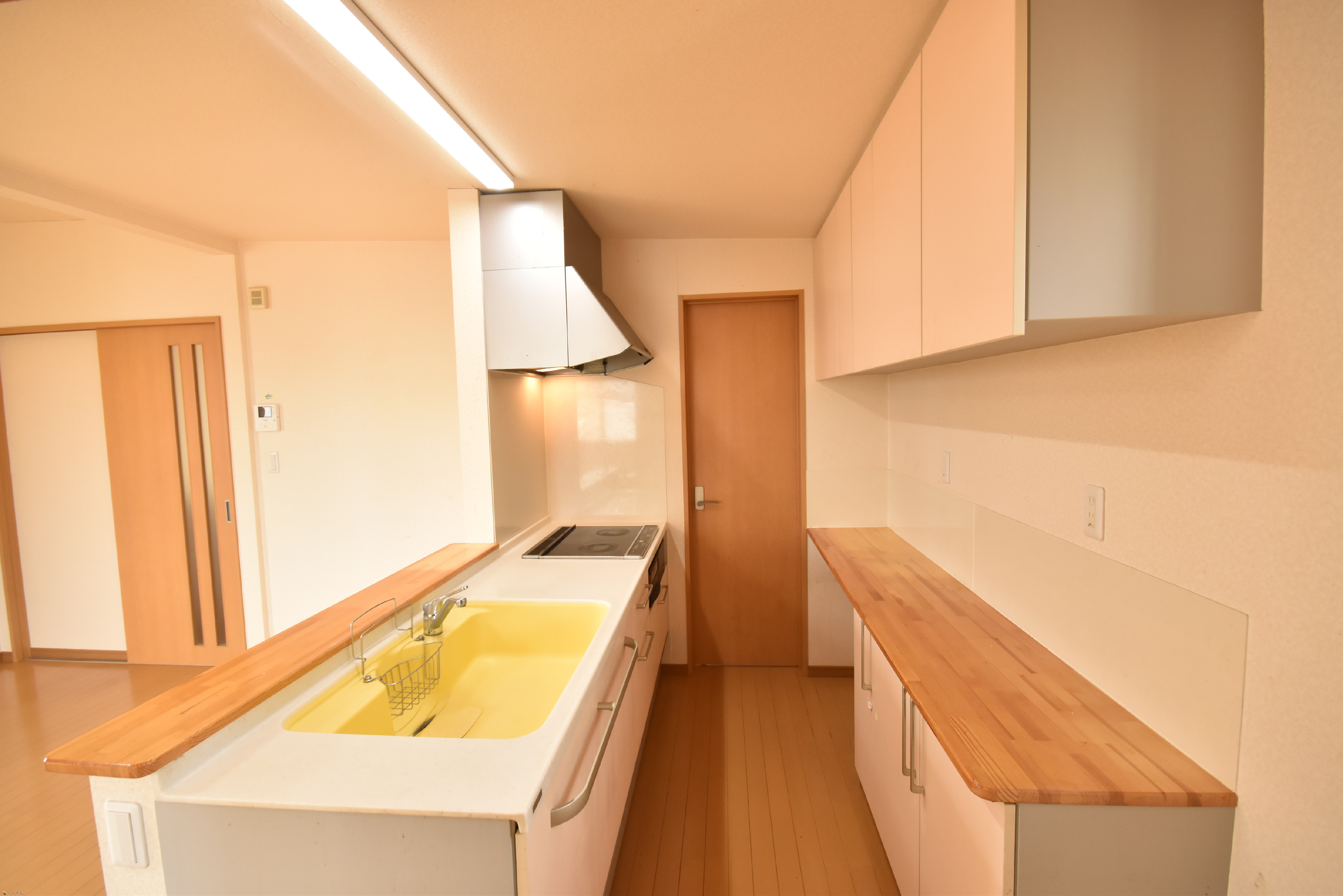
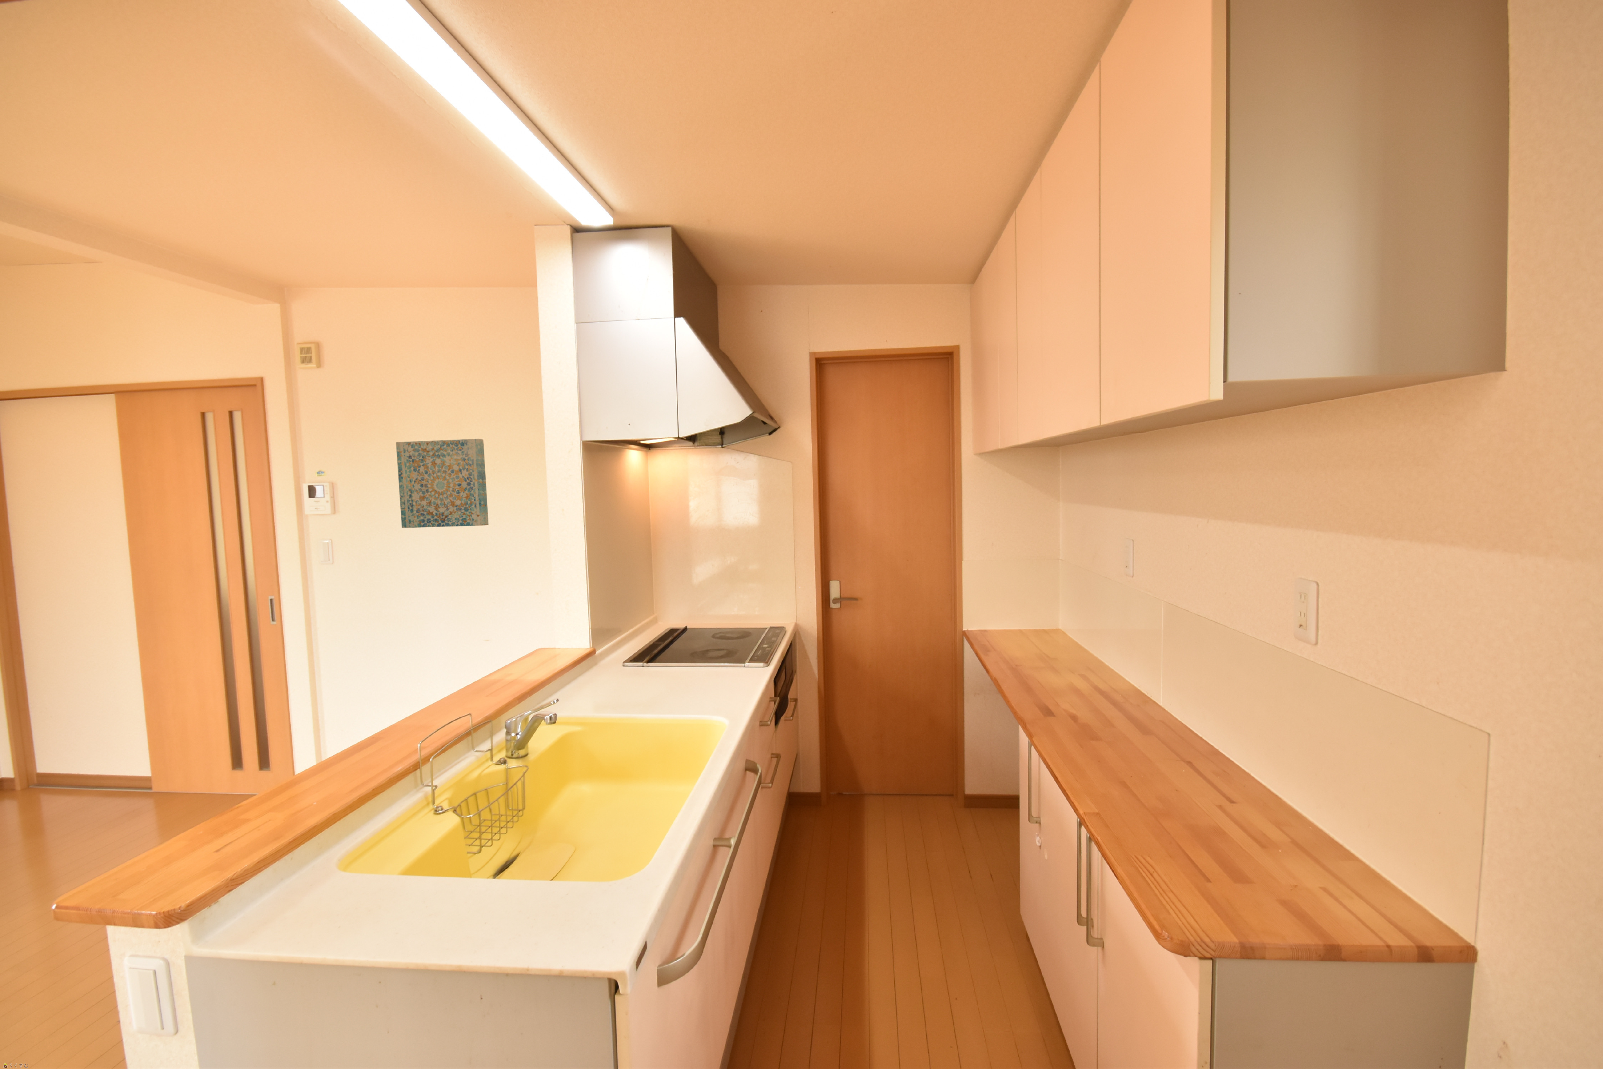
+ wall art [395,439,489,529]
